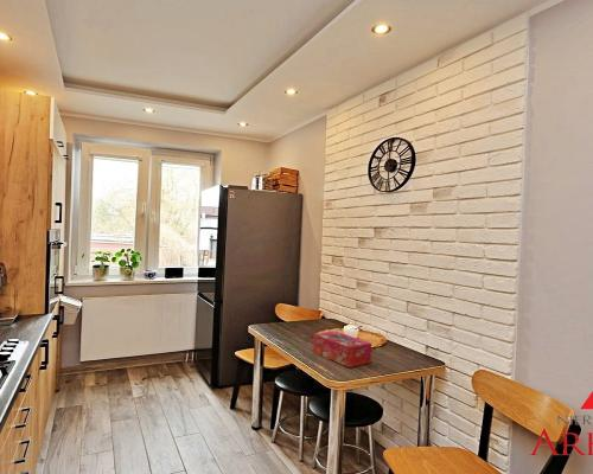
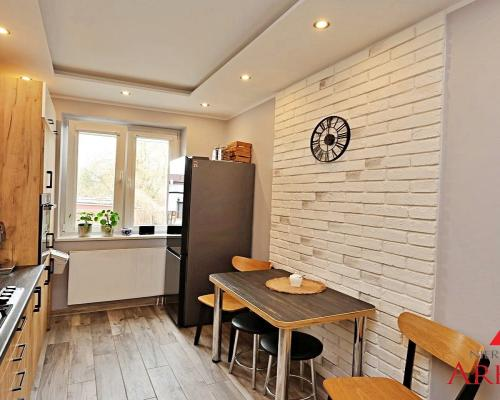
- tissue box [312,329,372,369]
